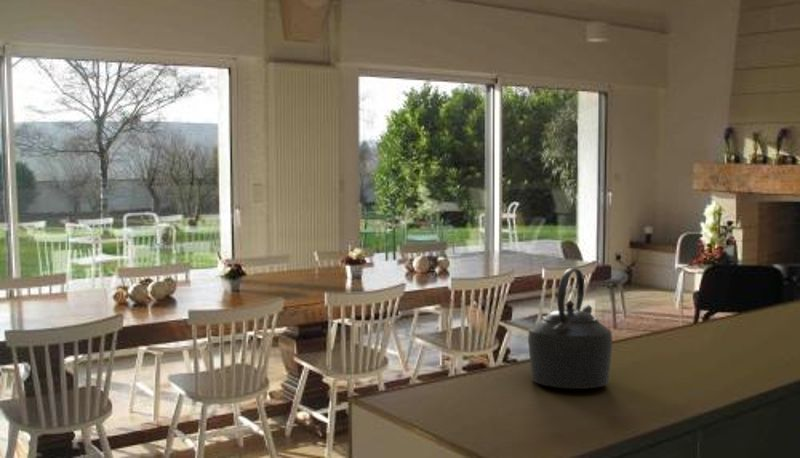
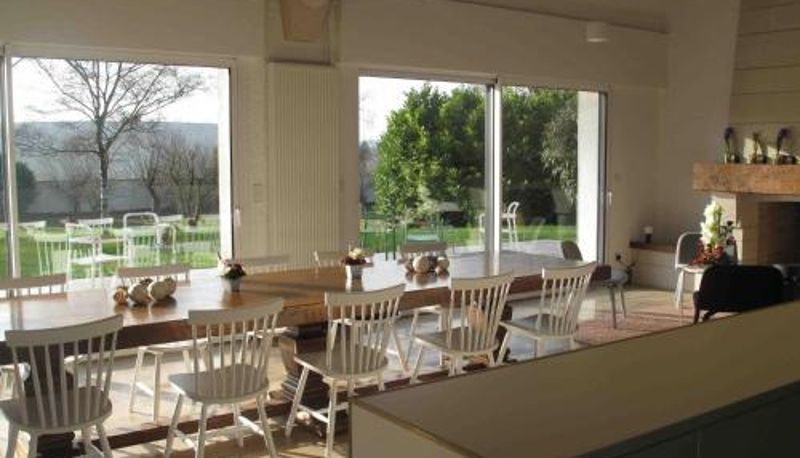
- kettle [527,267,614,390]
